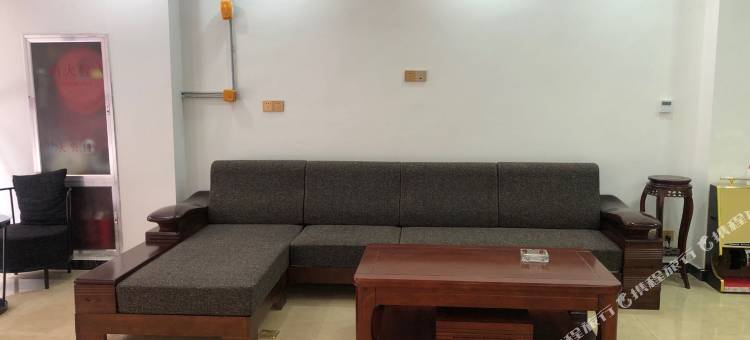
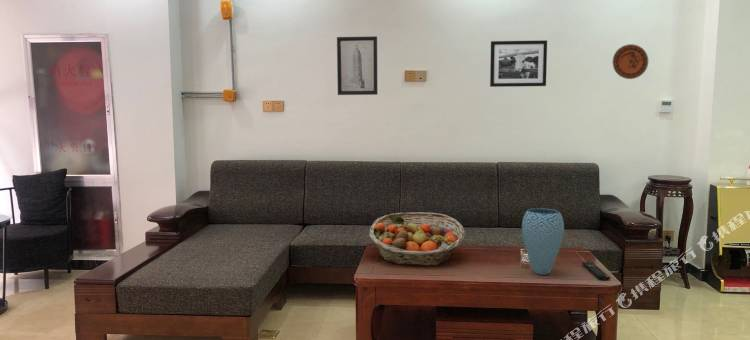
+ wall art [336,35,379,96]
+ decorative plate [612,43,649,80]
+ fruit basket [368,211,466,267]
+ picture frame [489,39,548,88]
+ remote control [581,261,611,281]
+ vase [521,207,565,276]
